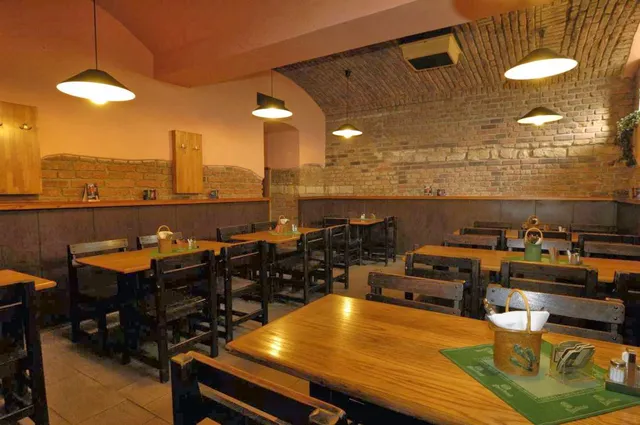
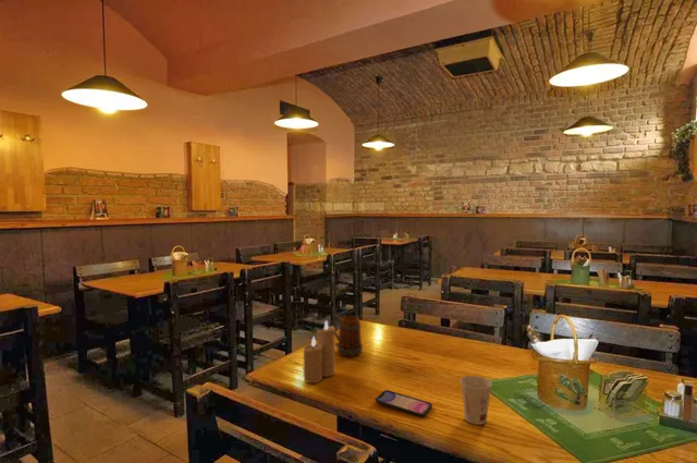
+ beer mug [331,315,364,357]
+ smartphone [375,389,433,417]
+ candle [303,319,337,383]
+ cup [460,375,493,426]
